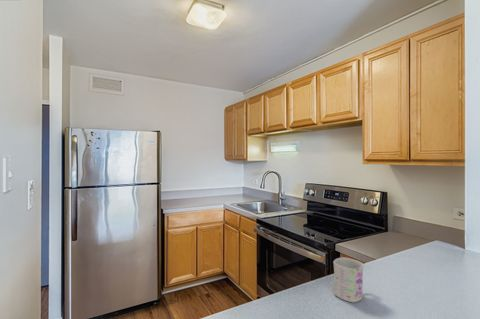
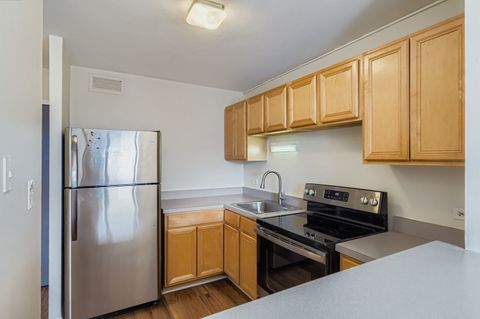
- mug [332,256,364,303]
